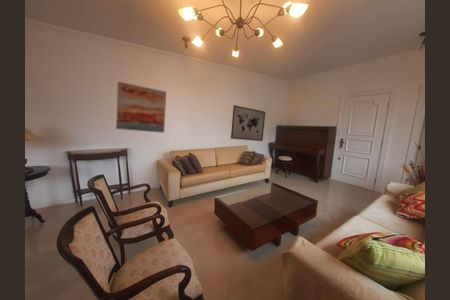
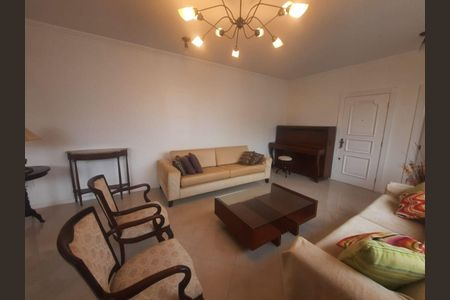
- wall art [115,81,167,134]
- wall art [230,104,266,142]
